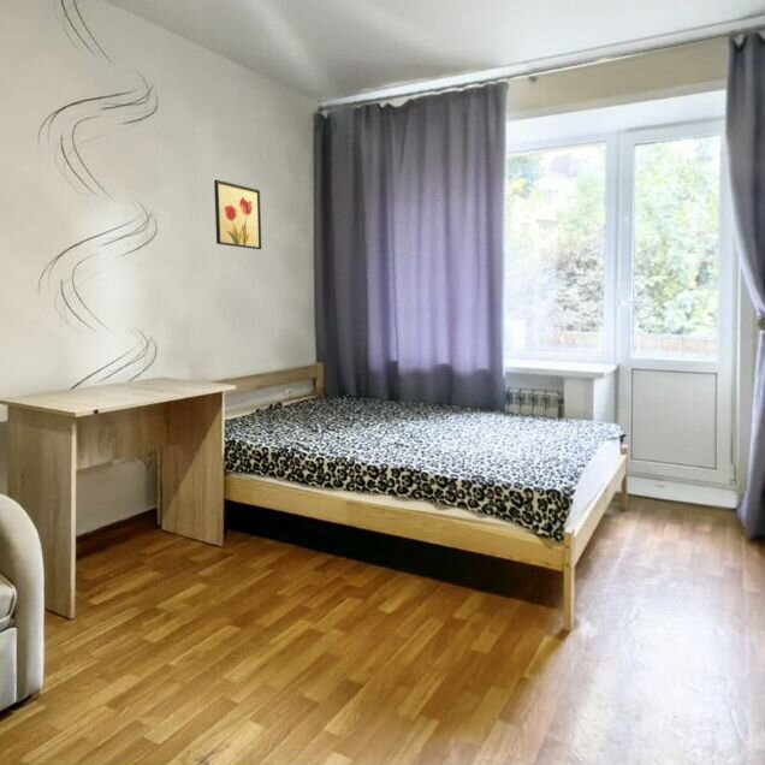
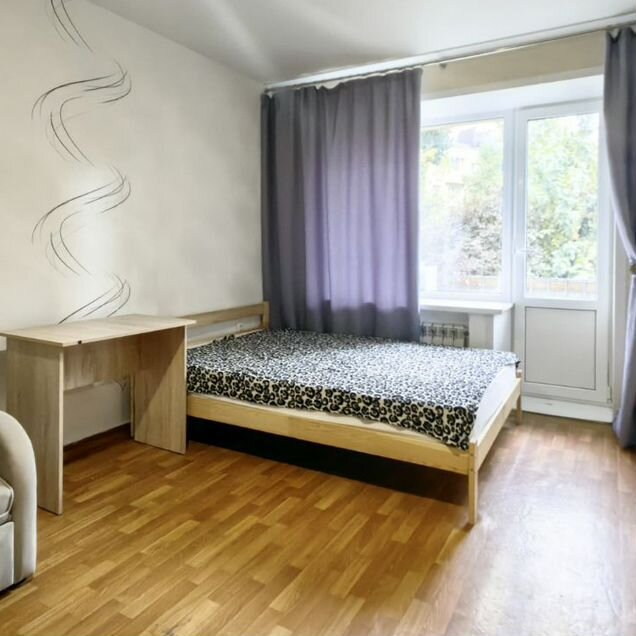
- wall art [213,178,262,250]
